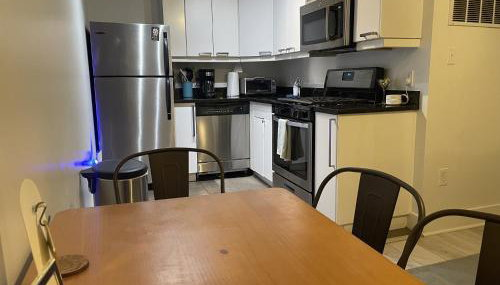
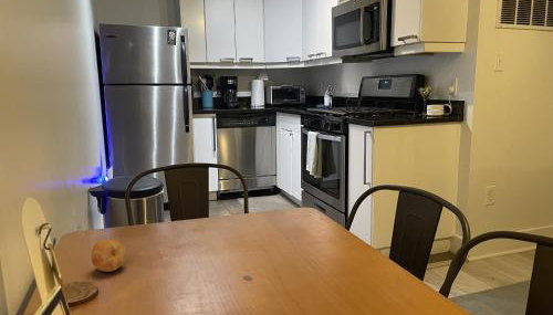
+ fruit [91,239,127,273]
